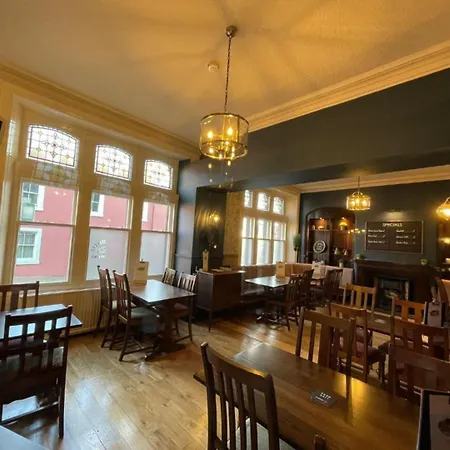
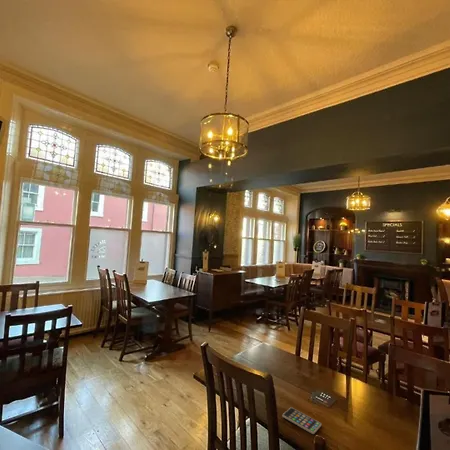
+ smartphone [282,407,322,435]
